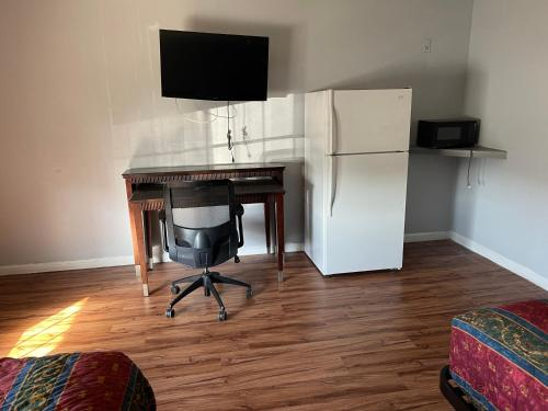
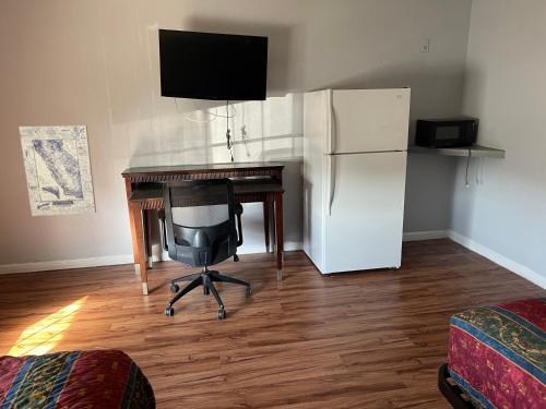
+ wall art [17,124,97,217]
